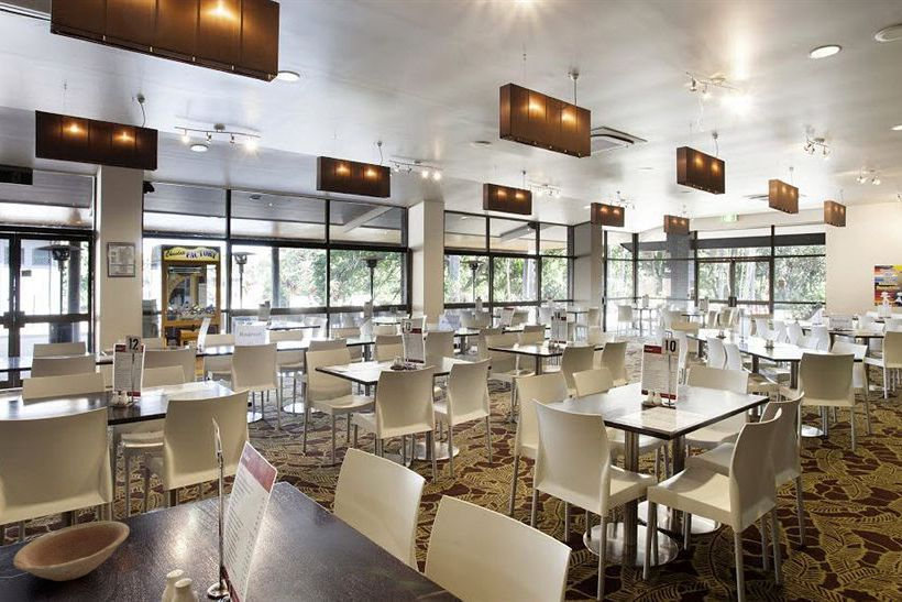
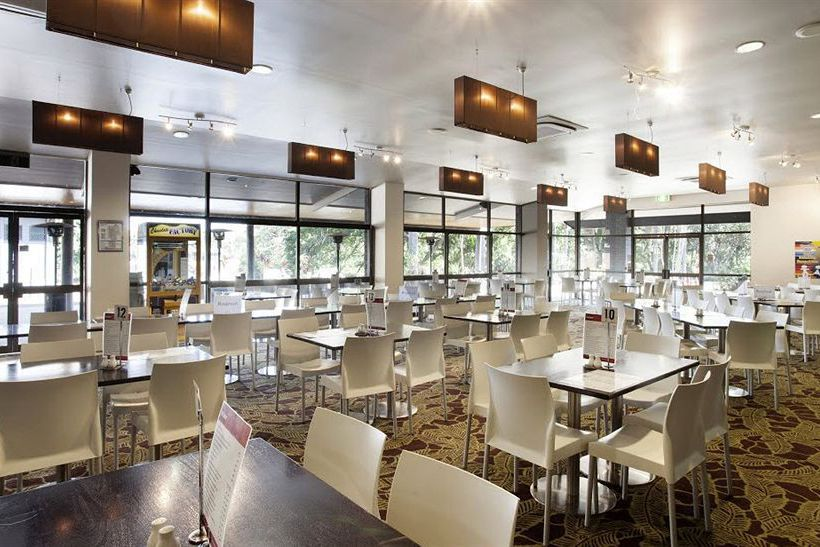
- bowl [12,519,130,582]
